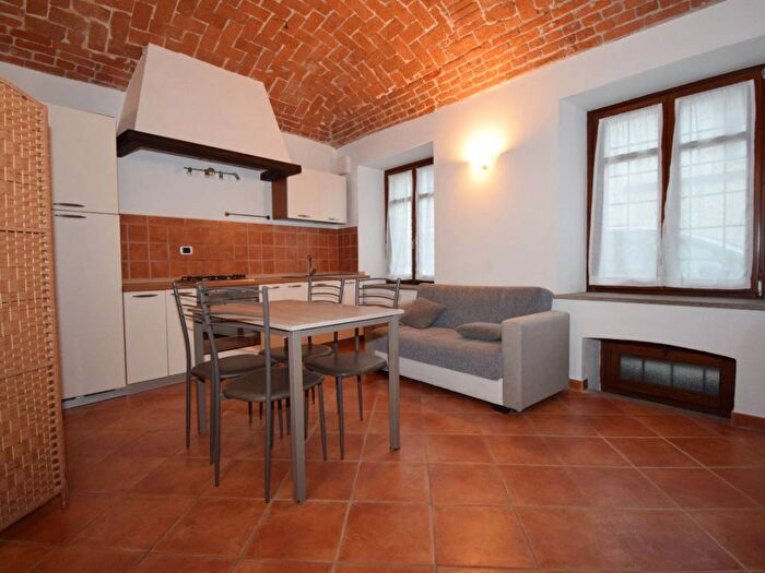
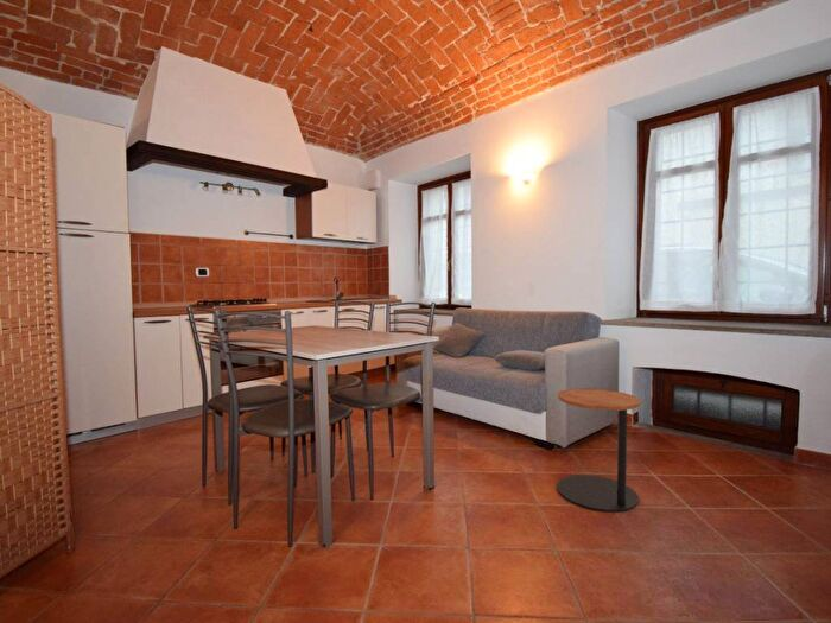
+ side table [556,387,641,513]
